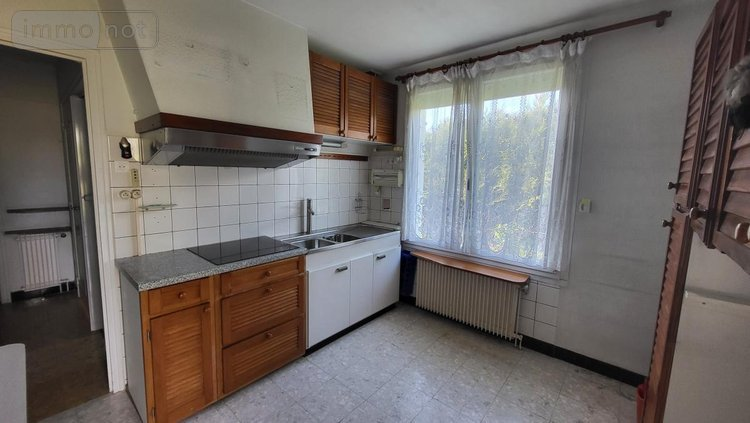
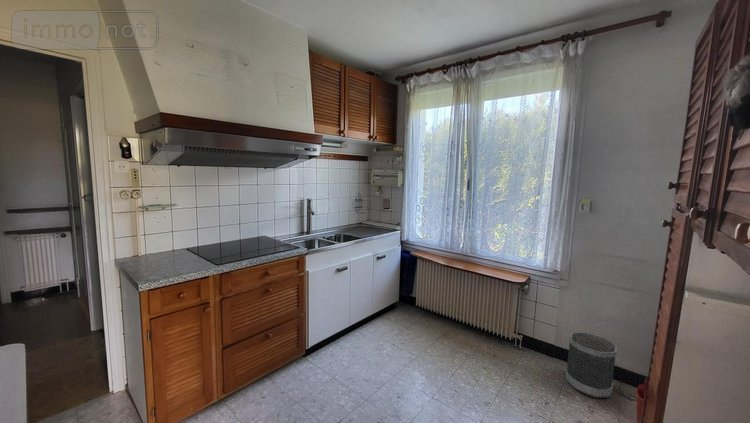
+ wastebasket [564,331,618,399]
